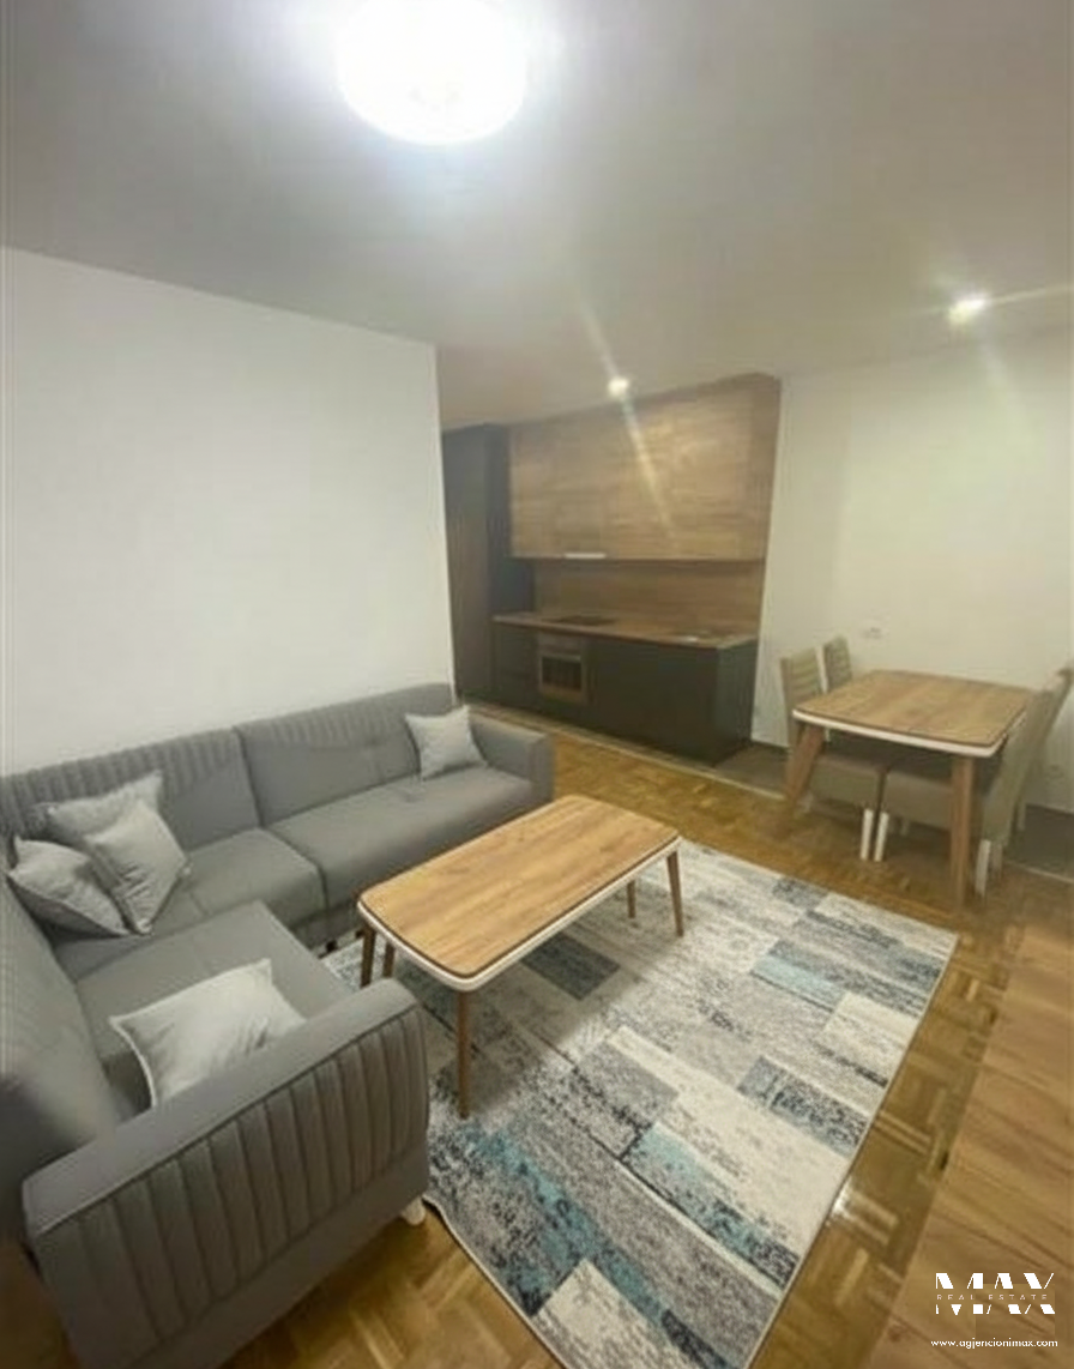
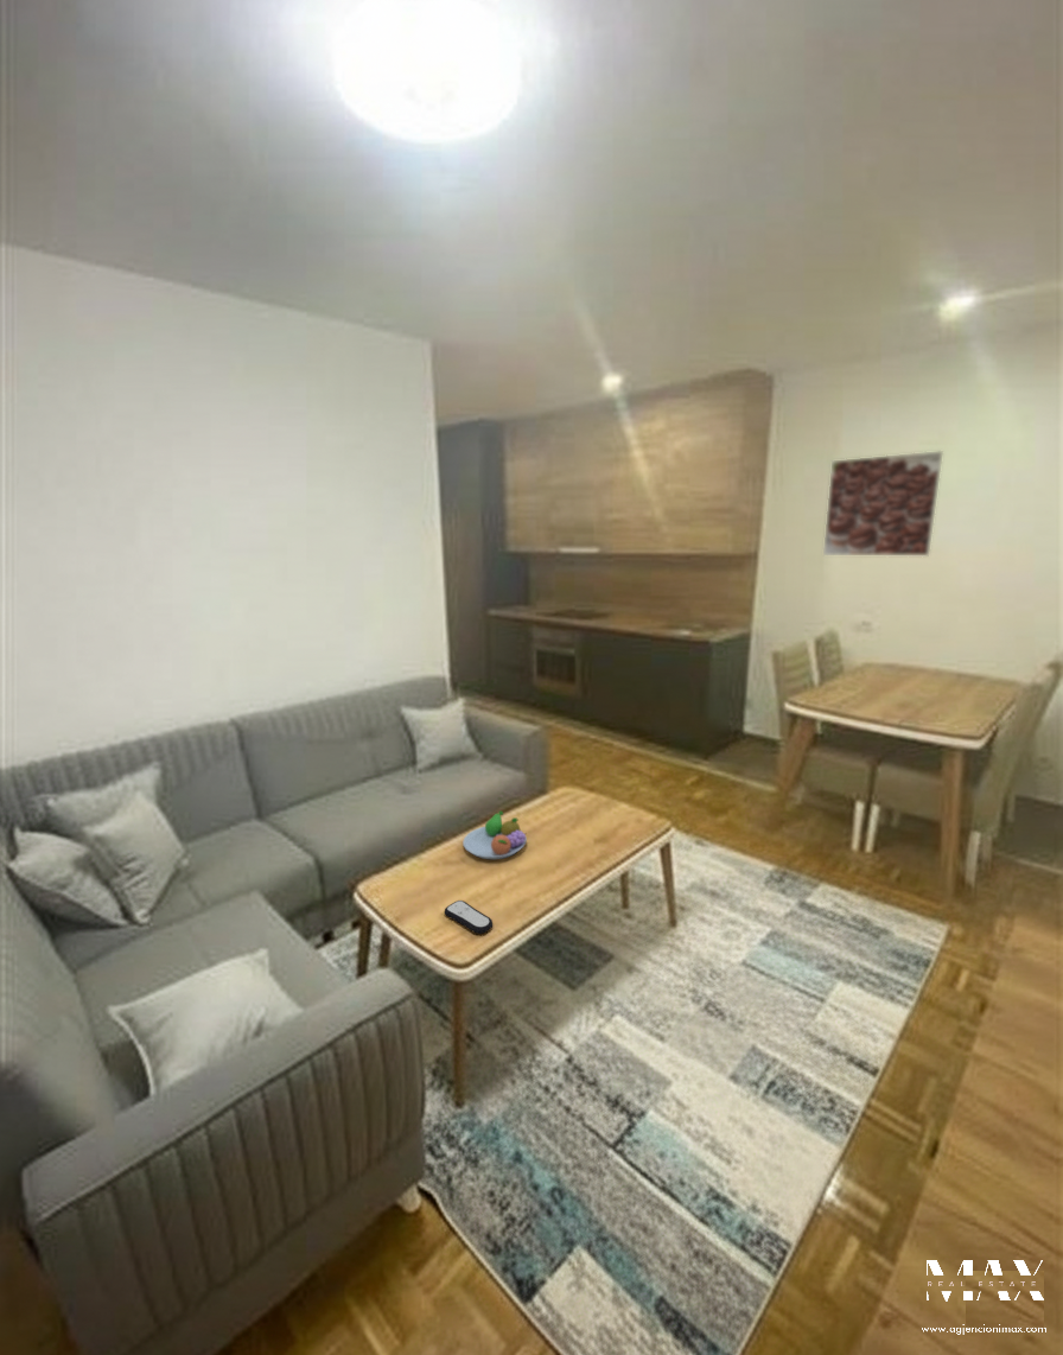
+ fruit bowl [462,810,528,860]
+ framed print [822,450,944,556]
+ remote control [444,899,494,935]
